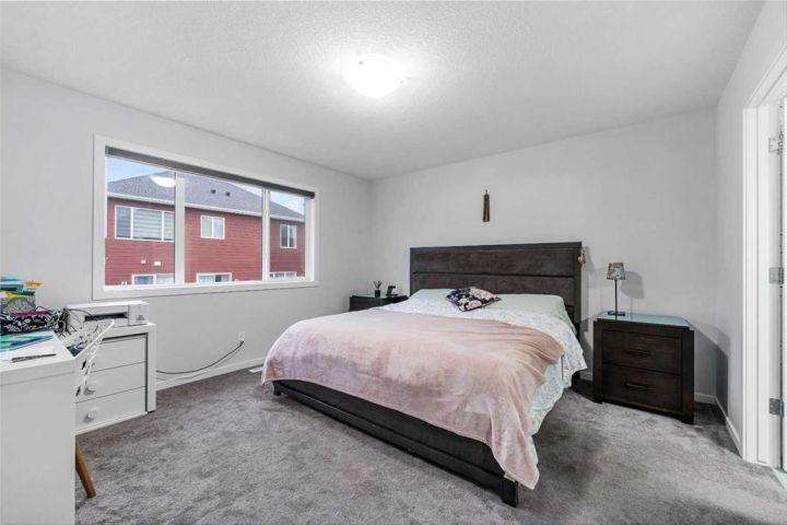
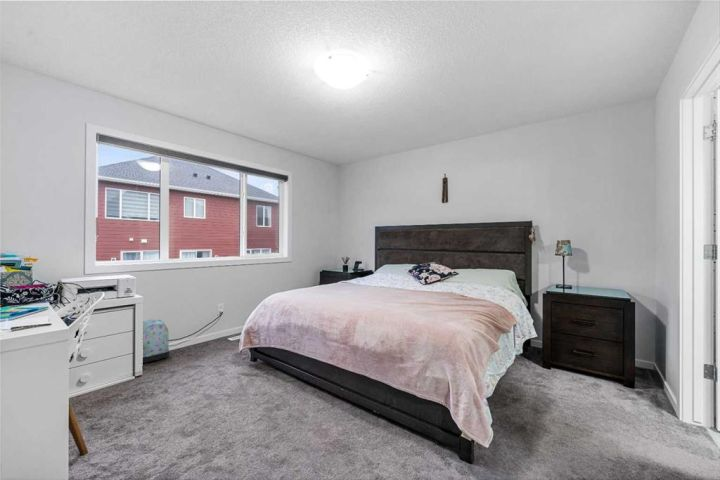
+ backpack [142,318,171,364]
